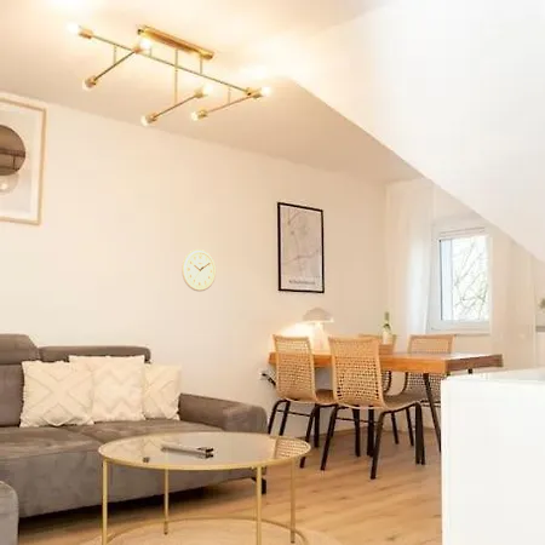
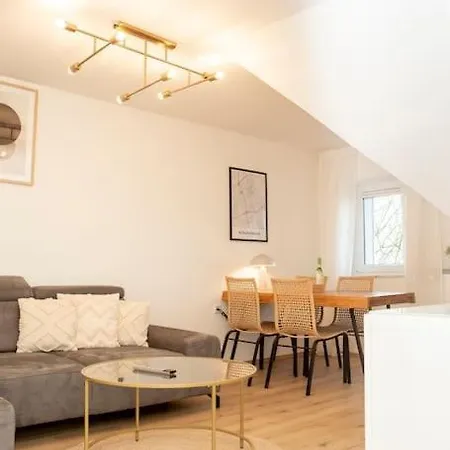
- wall clock [180,248,217,293]
